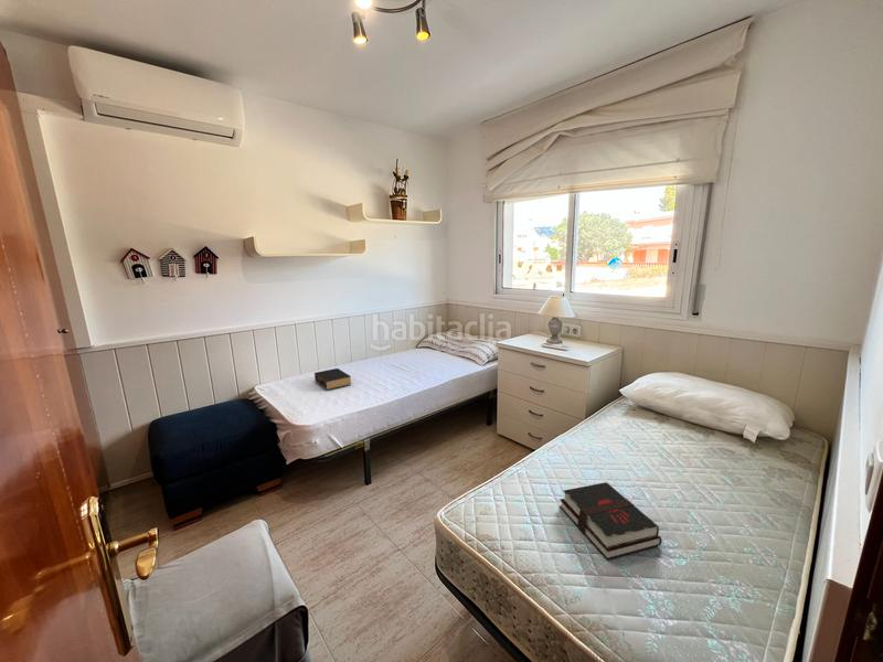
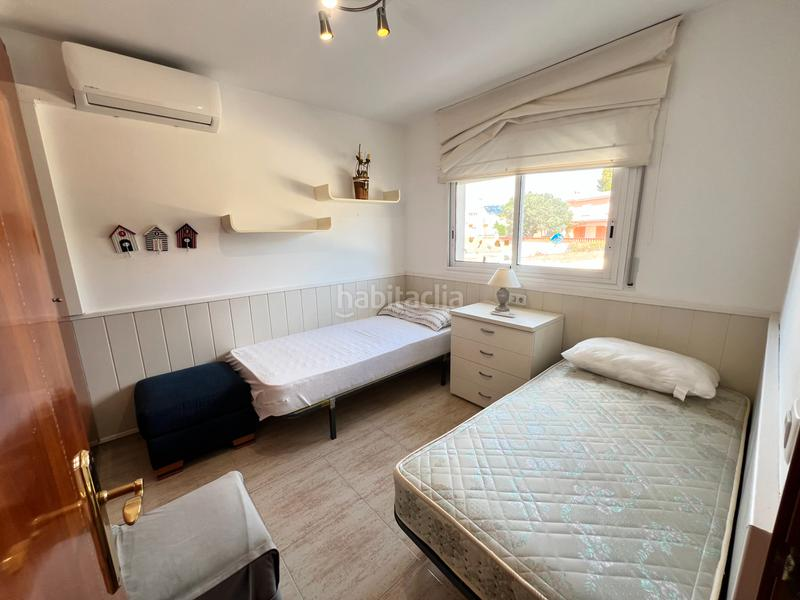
- hardback book [558,481,663,560]
- book [313,367,352,391]
